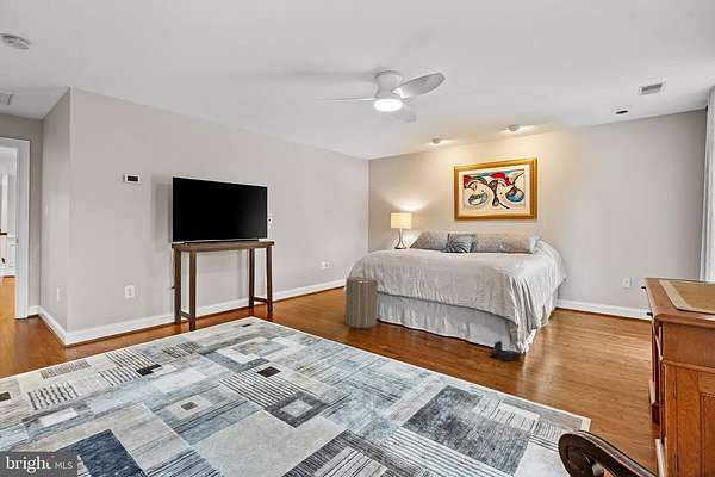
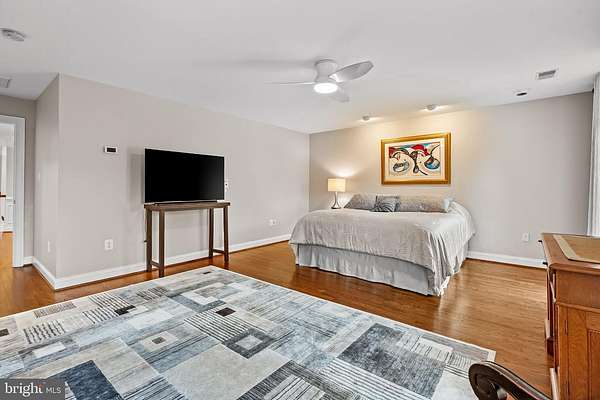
- laundry hamper [344,271,380,329]
- boots [489,339,522,363]
